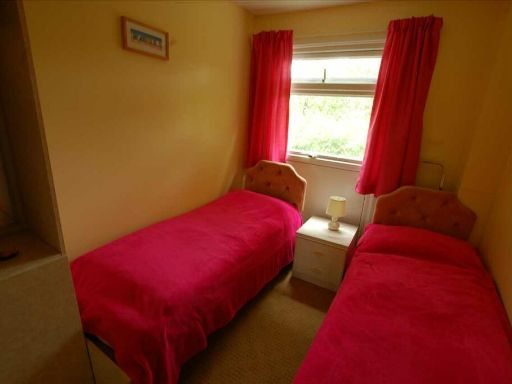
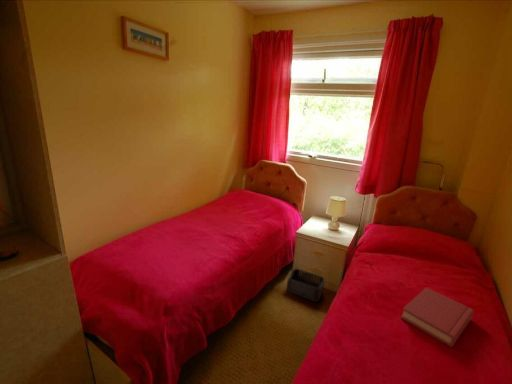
+ hardback book [400,287,475,348]
+ storage bin [286,268,325,303]
